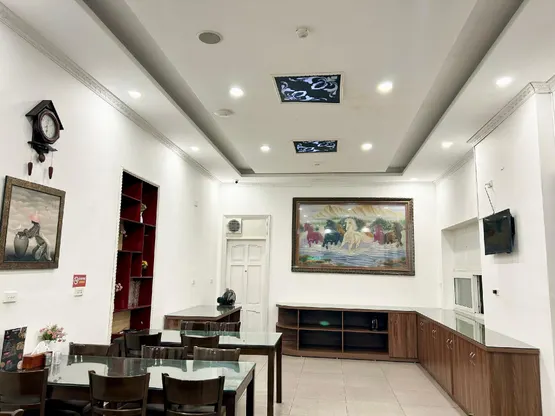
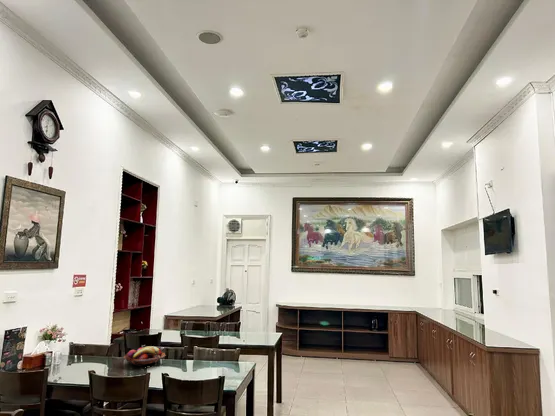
+ fruit basket [123,345,167,367]
